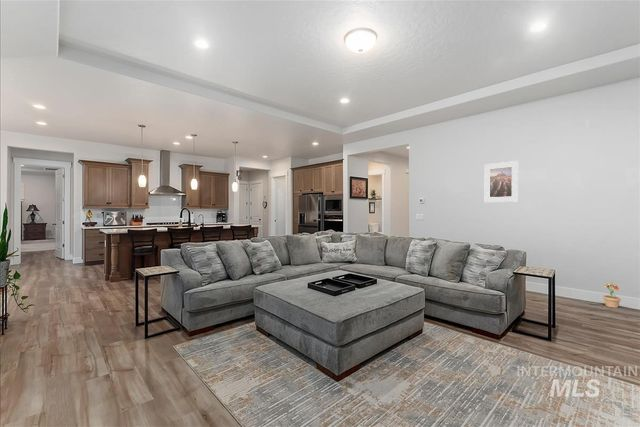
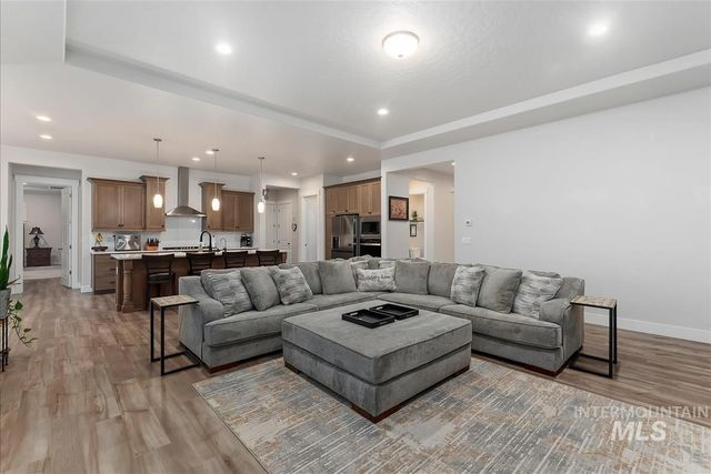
- potted plant [602,282,622,309]
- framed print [484,160,519,203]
